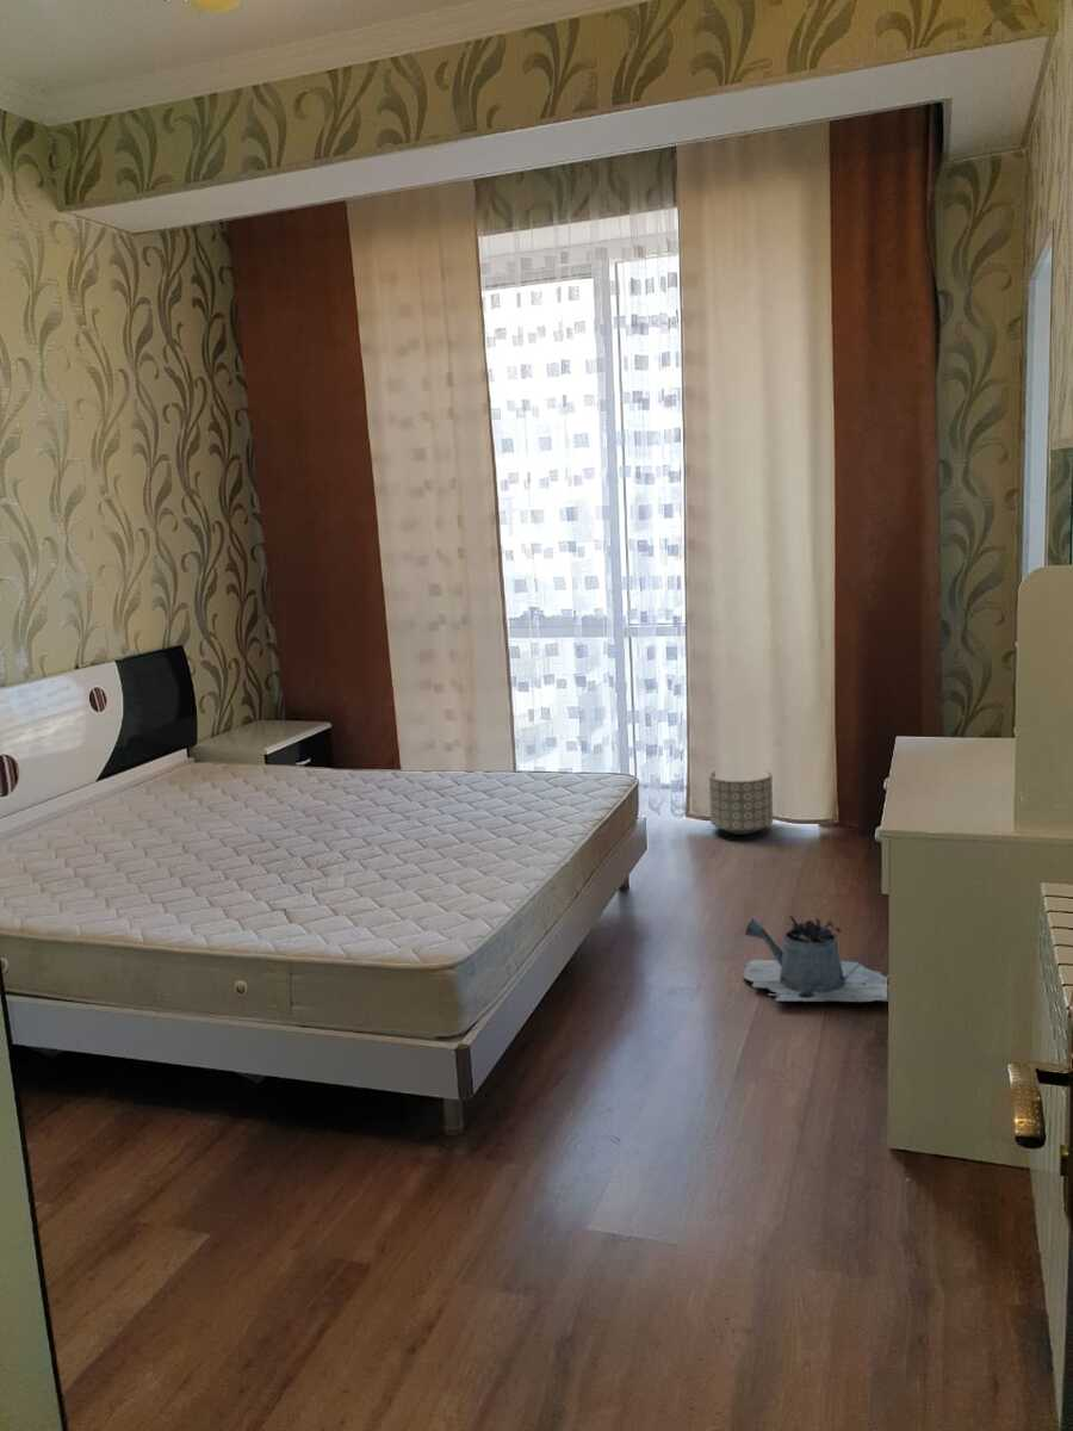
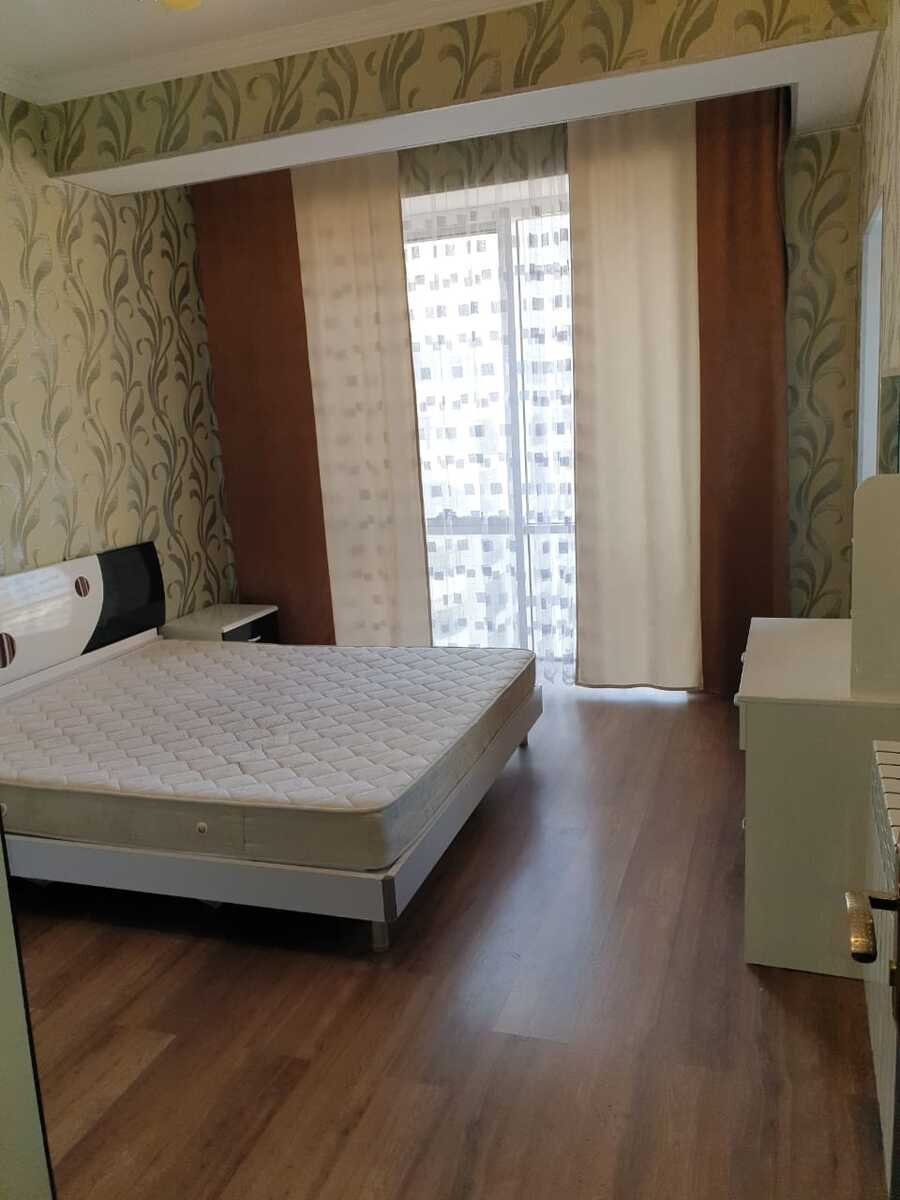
- planter [708,769,774,836]
- watering can [742,915,888,1003]
